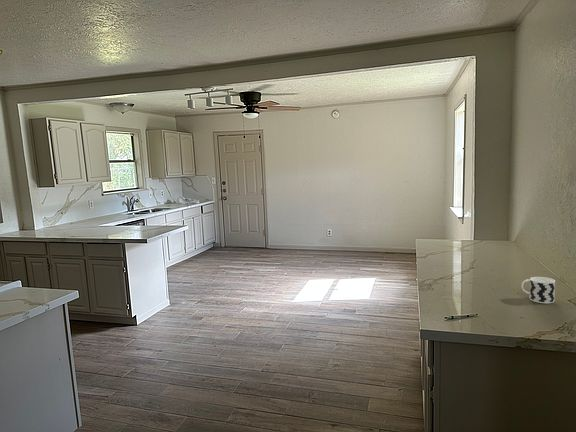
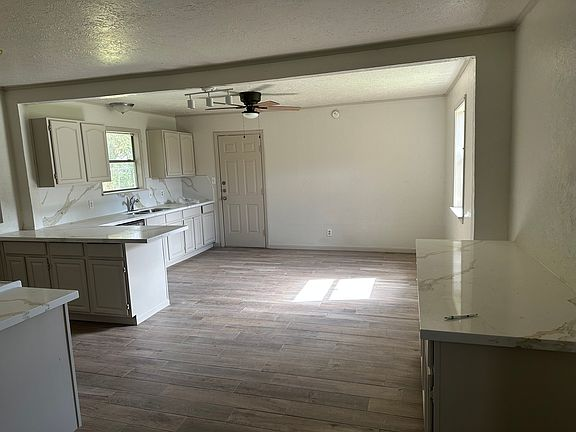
- cup [521,276,556,304]
